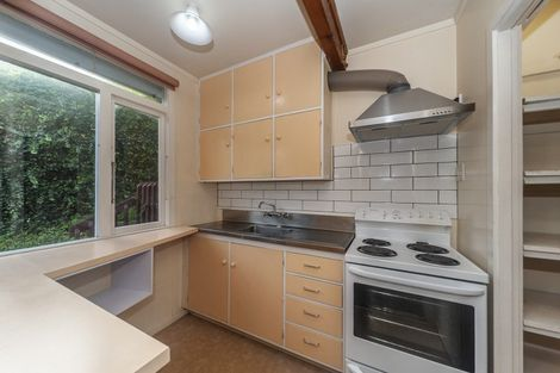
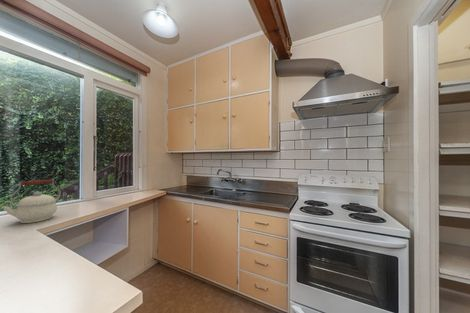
+ kettle [1,178,62,224]
